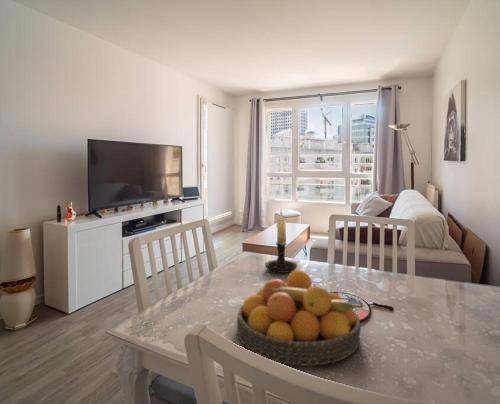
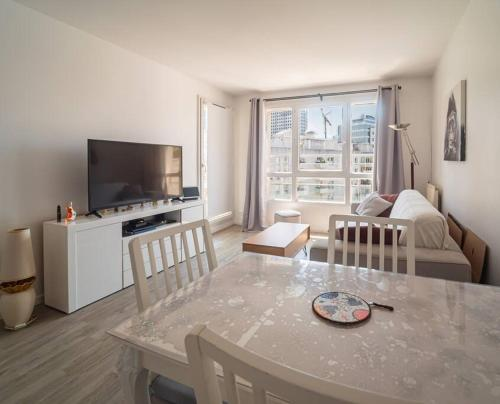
- fruit bowl [236,269,365,367]
- candle holder [264,209,298,274]
